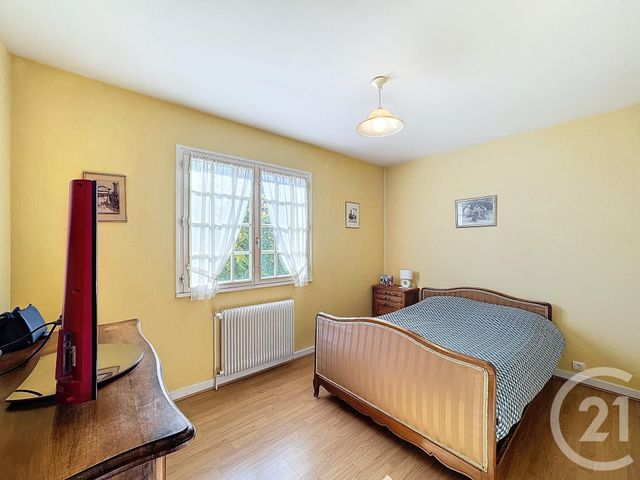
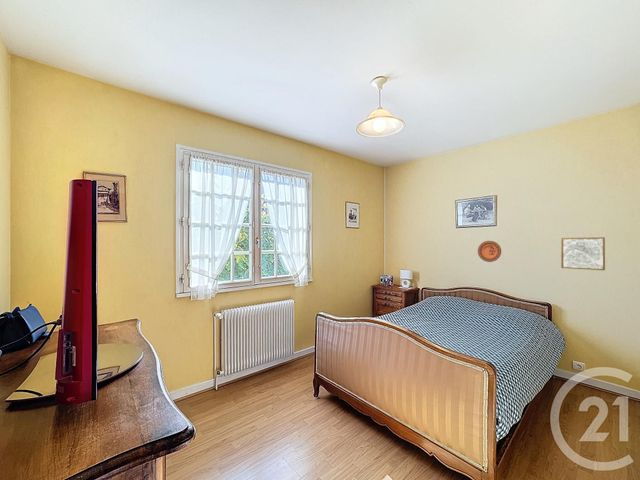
+ wall art [560,236,606,271]
+ decorative plate [477,240,502,263]
